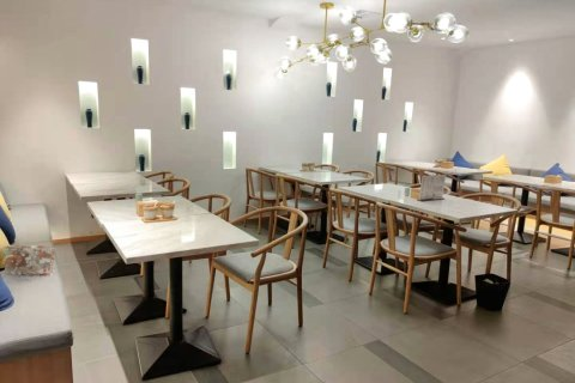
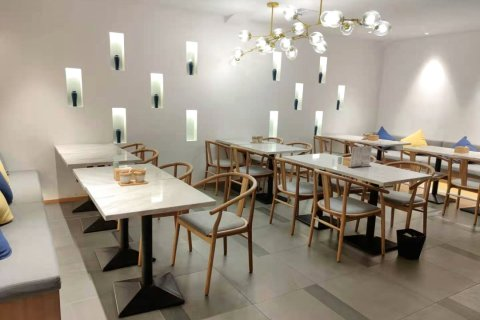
- book [2,244,56,276]
